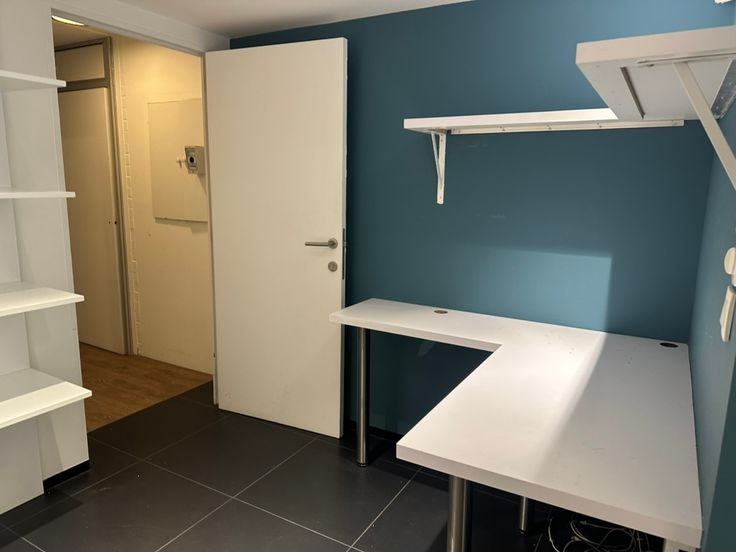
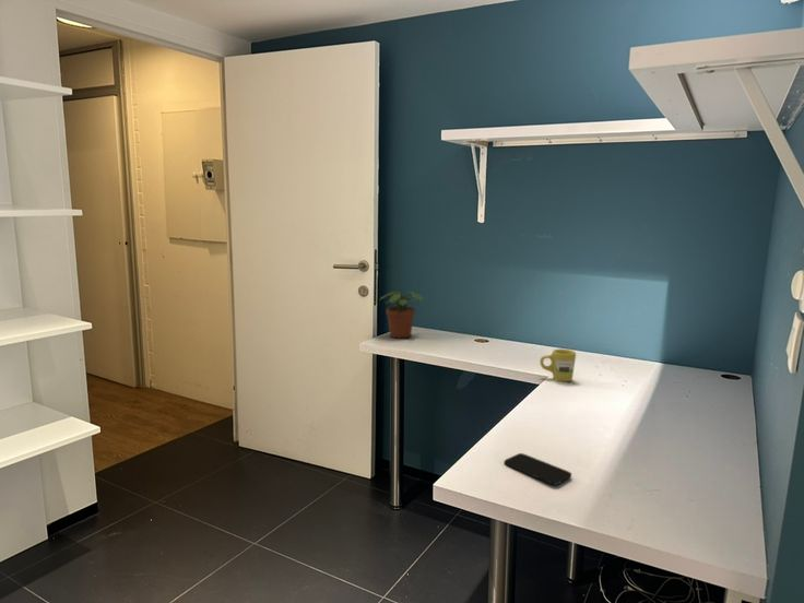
+ mug [539,347,577,382]
+ smartphone [504,452,572,486]
+ potted plant [378,291,424,340]
